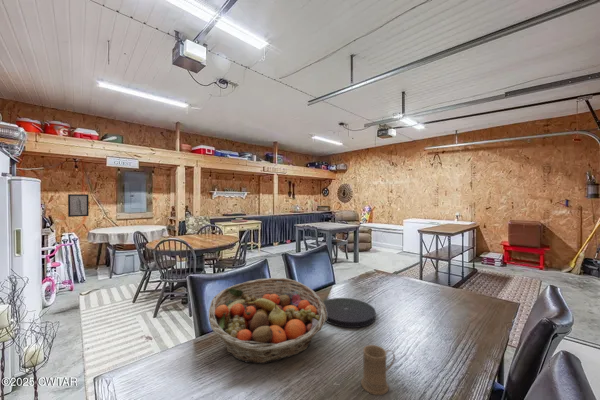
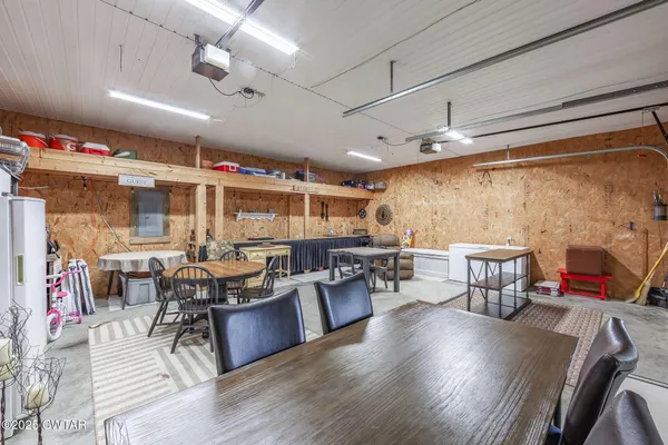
- wall art [67,193,90,218]
- plate [323,297,377,329]
- fruit basket [208,277,327,365]
- mug [360,344,396,396]
